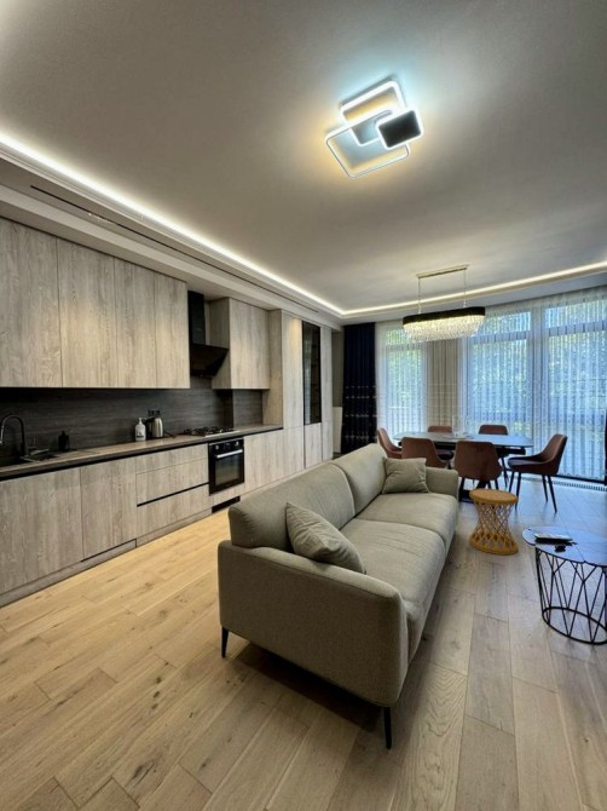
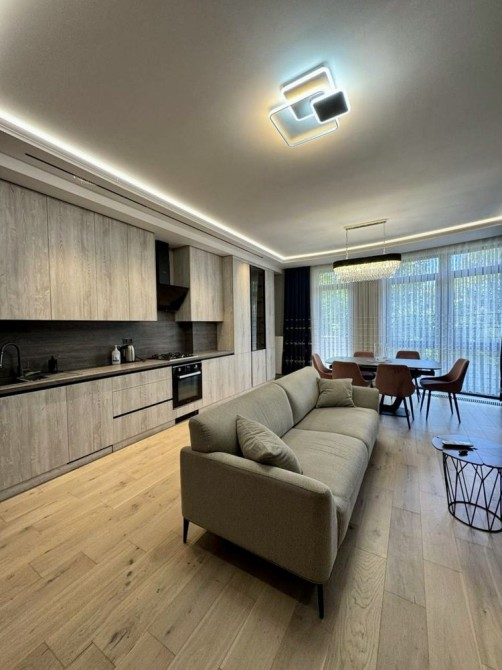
- side table [468,488,519,556]
